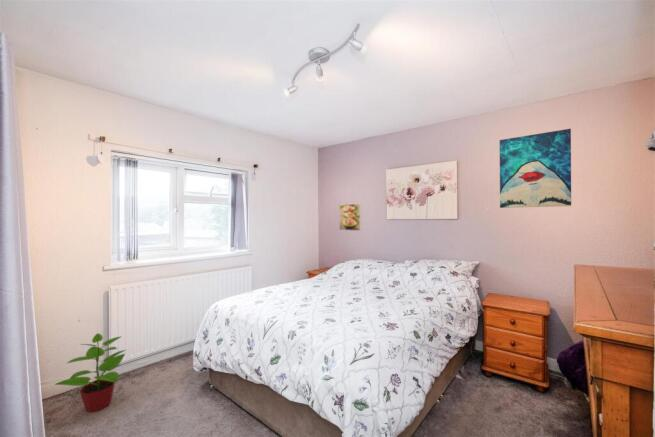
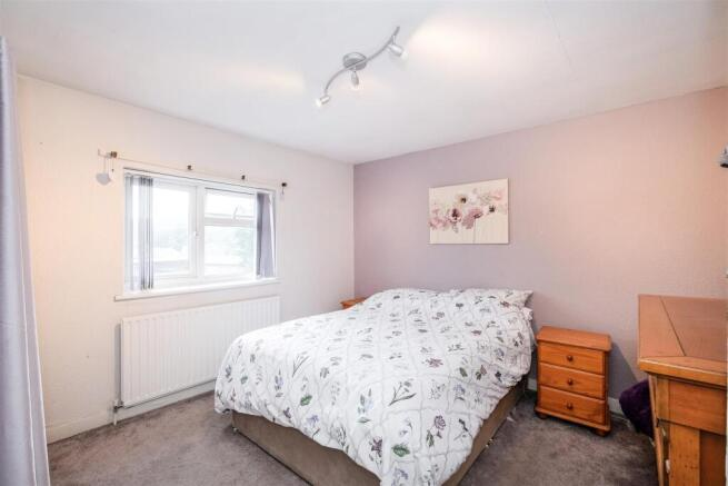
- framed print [338,203,362,232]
- potted plant [54,332,126,413]
- wall art [499,128,572,209]
